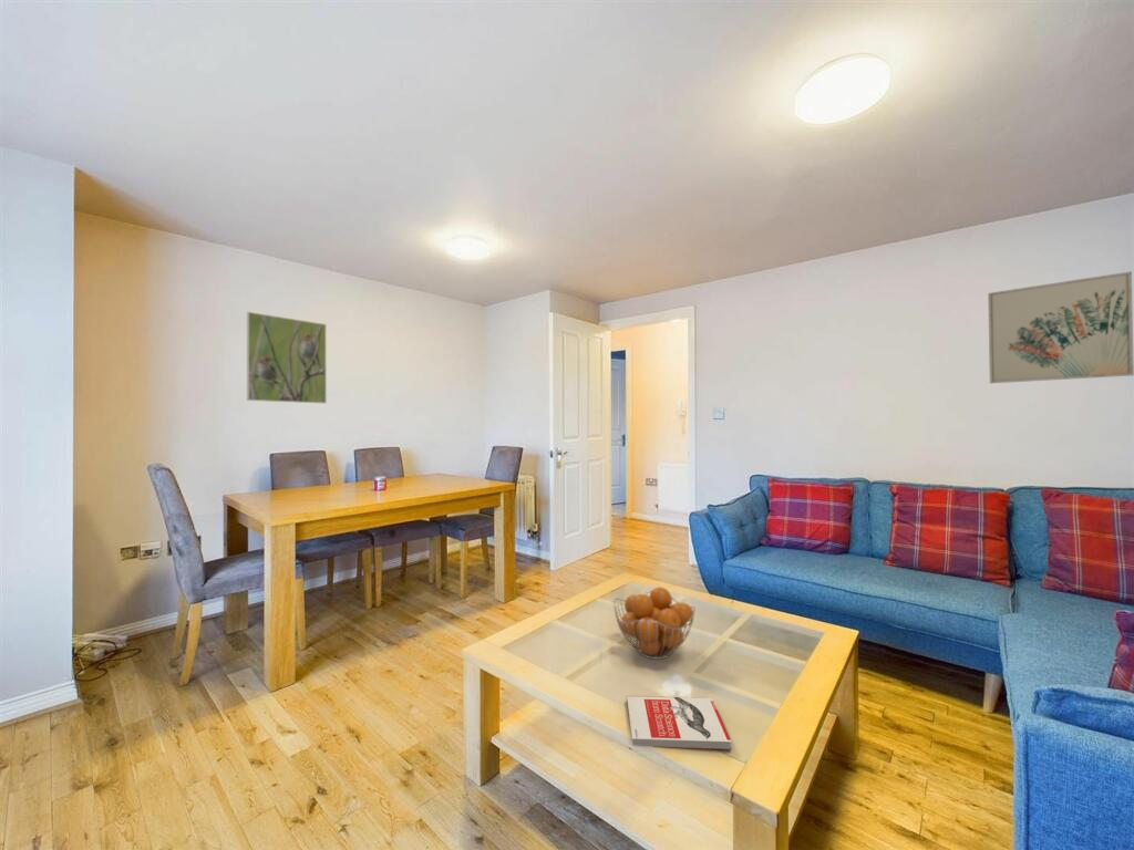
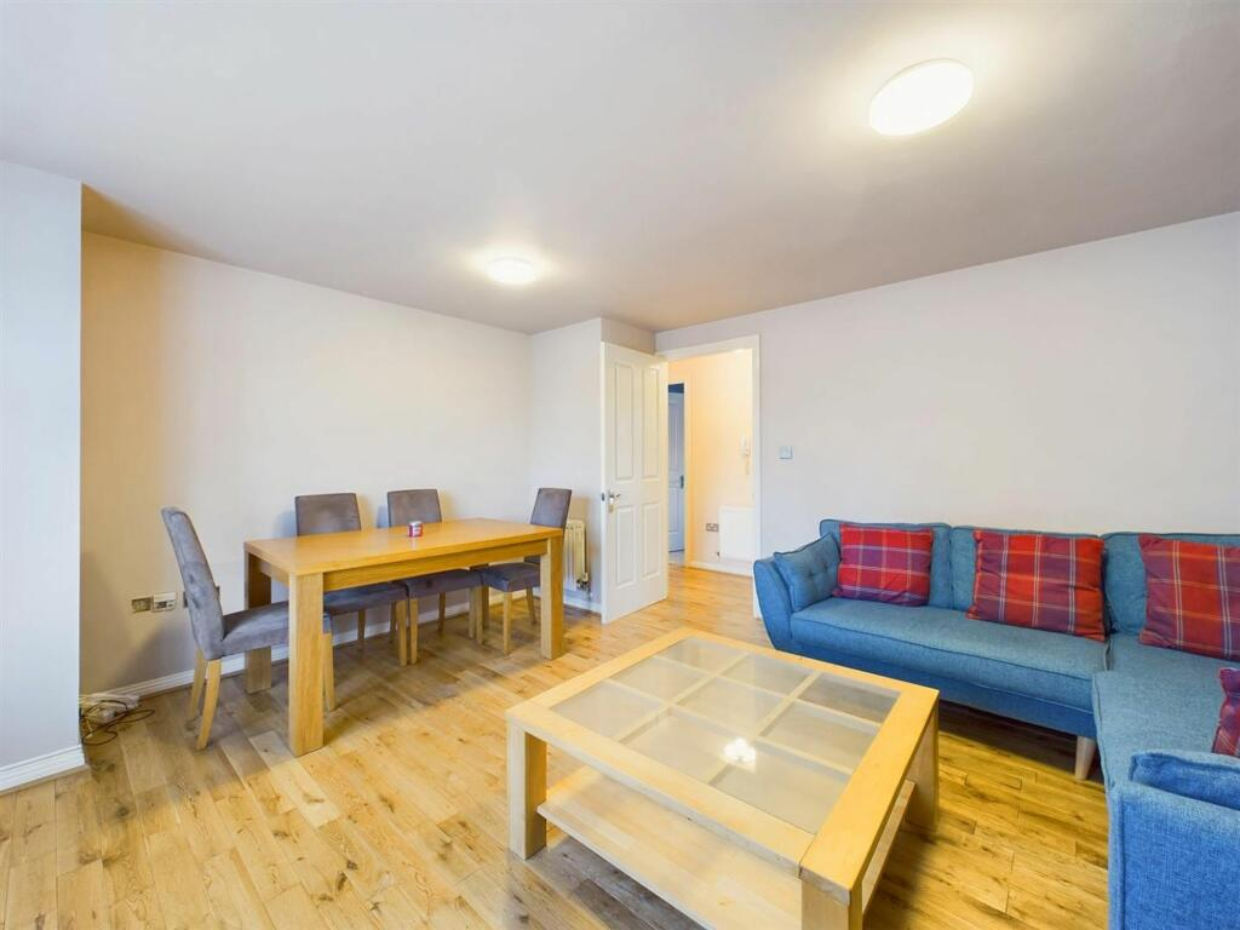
- fruit basket [612,585,697,661]
- wall art [987,270,1134,384]
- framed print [246,311,328,404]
- book [626,695,733,751]
